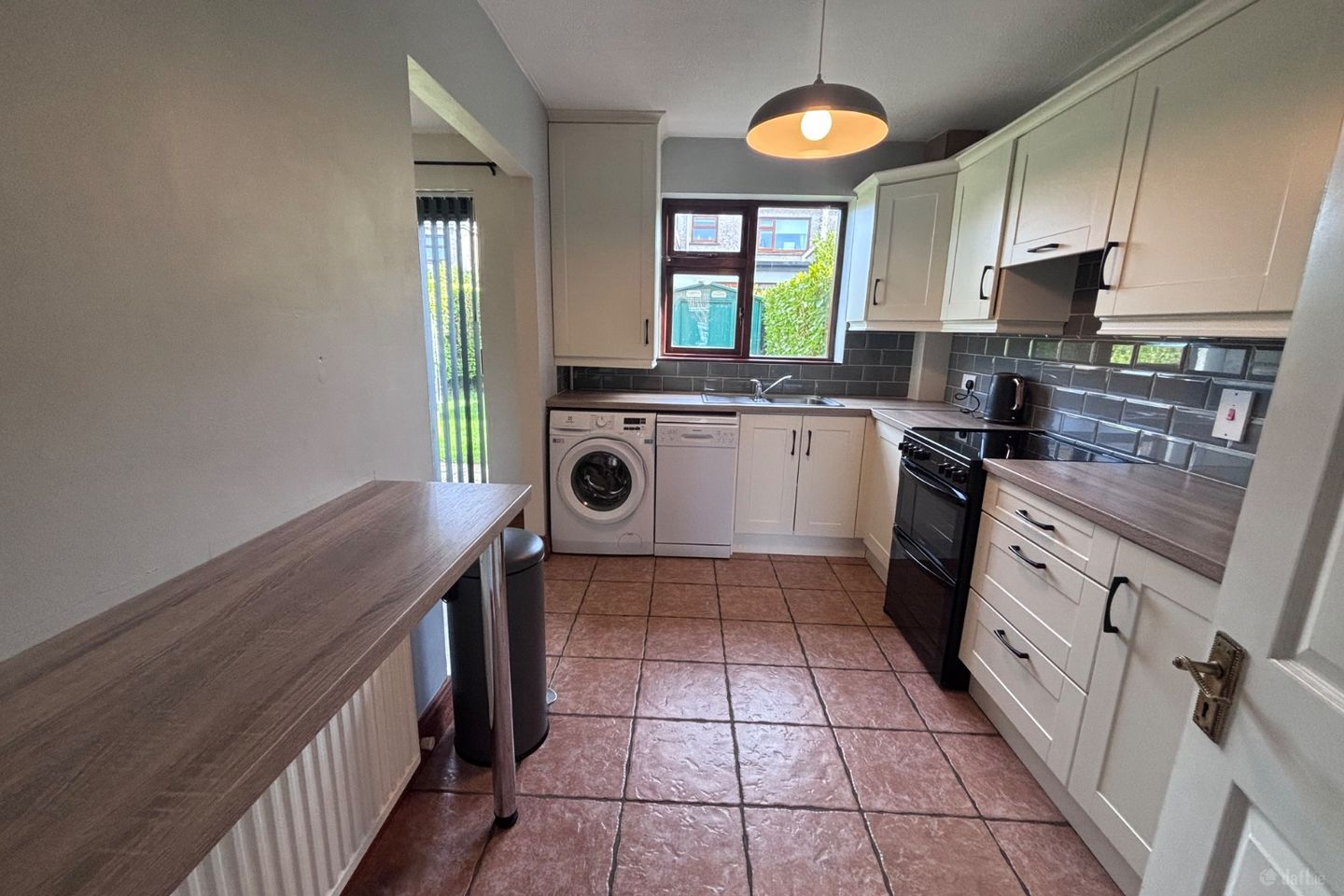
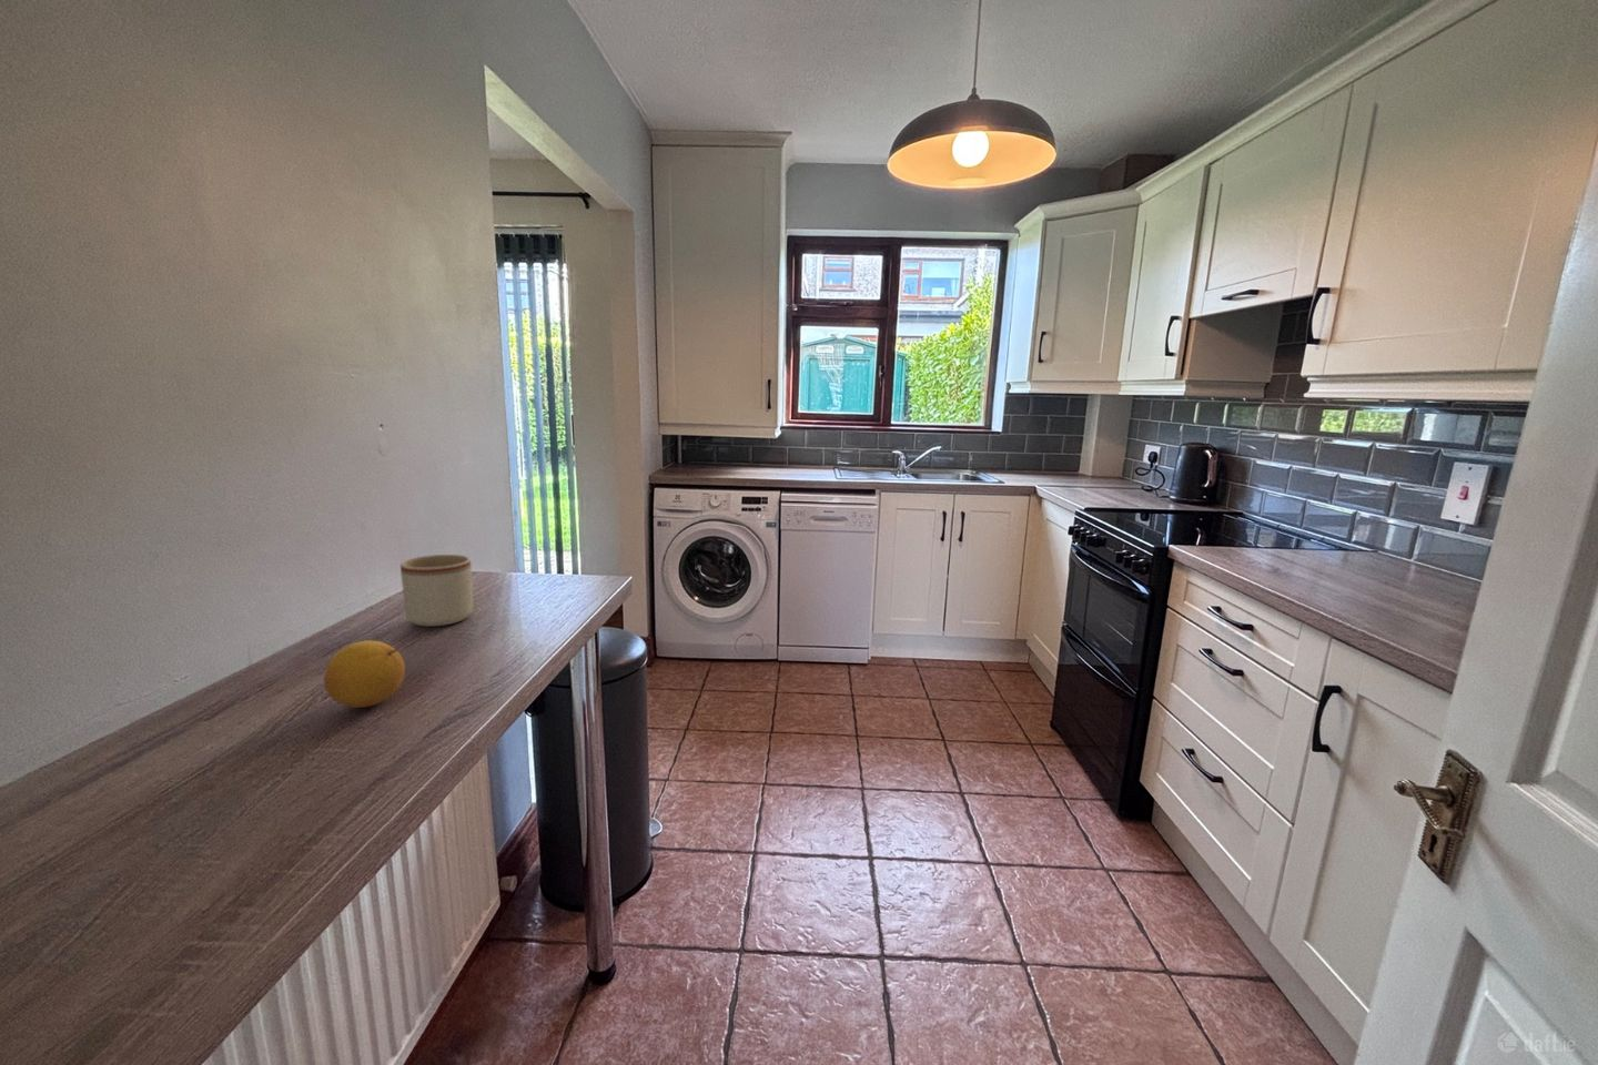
+ fruit [323,641,407,708]
+ mug [400,554,474,626]
